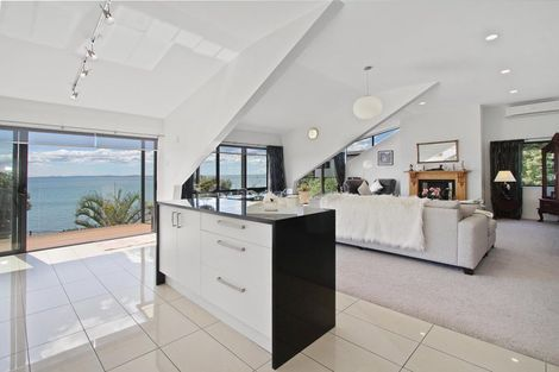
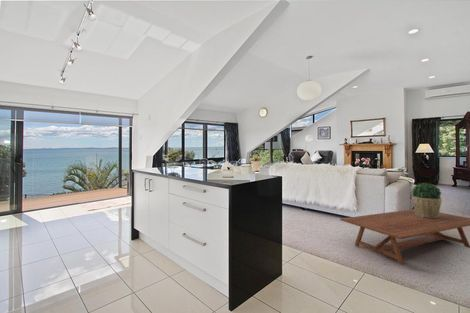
+ potted plant [411,182,443,218]
+ coffee table [339,208,470,266]
